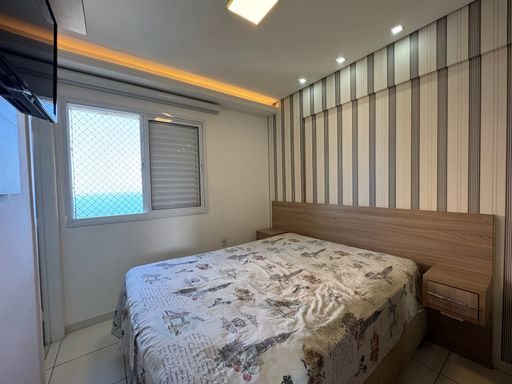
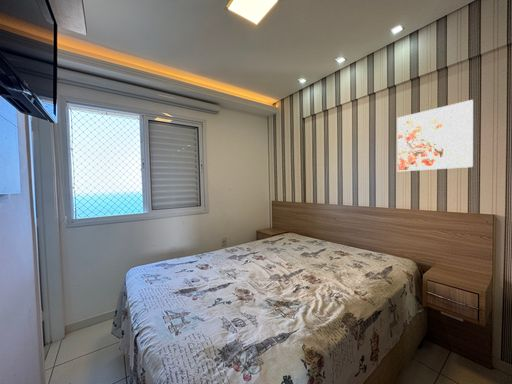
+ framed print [396,99,474,173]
